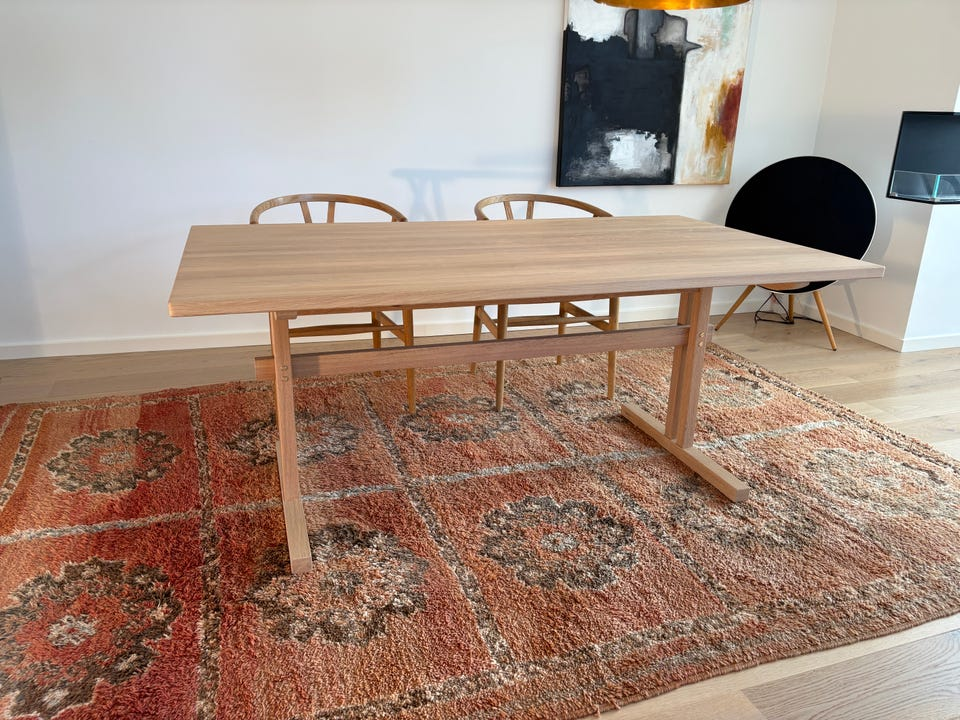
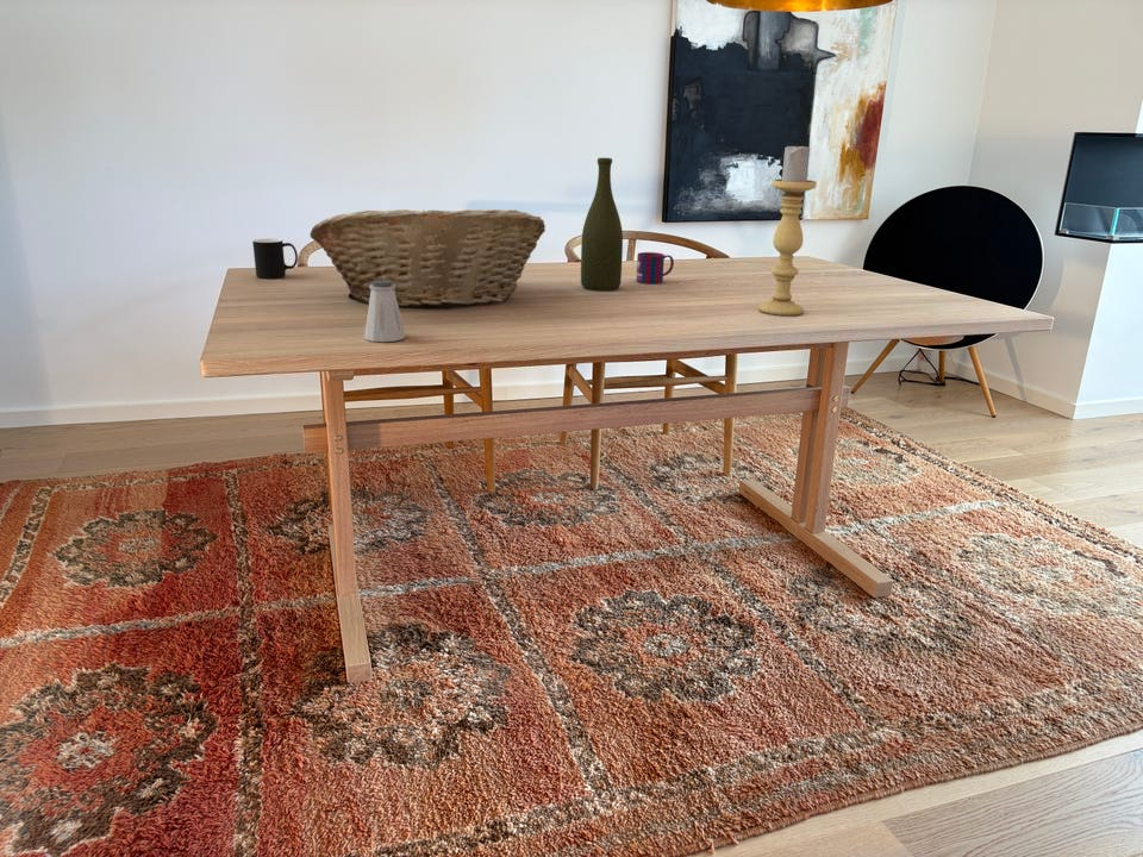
+ candle holder [757,142,817,317]
+ fruit basket [308,208,546,308]
+ cup [251,238,299,280]
+ saltshaker [363,280,407,343]
+ mug [636,251,675,284]
+ bottle [580,157,624,292]
